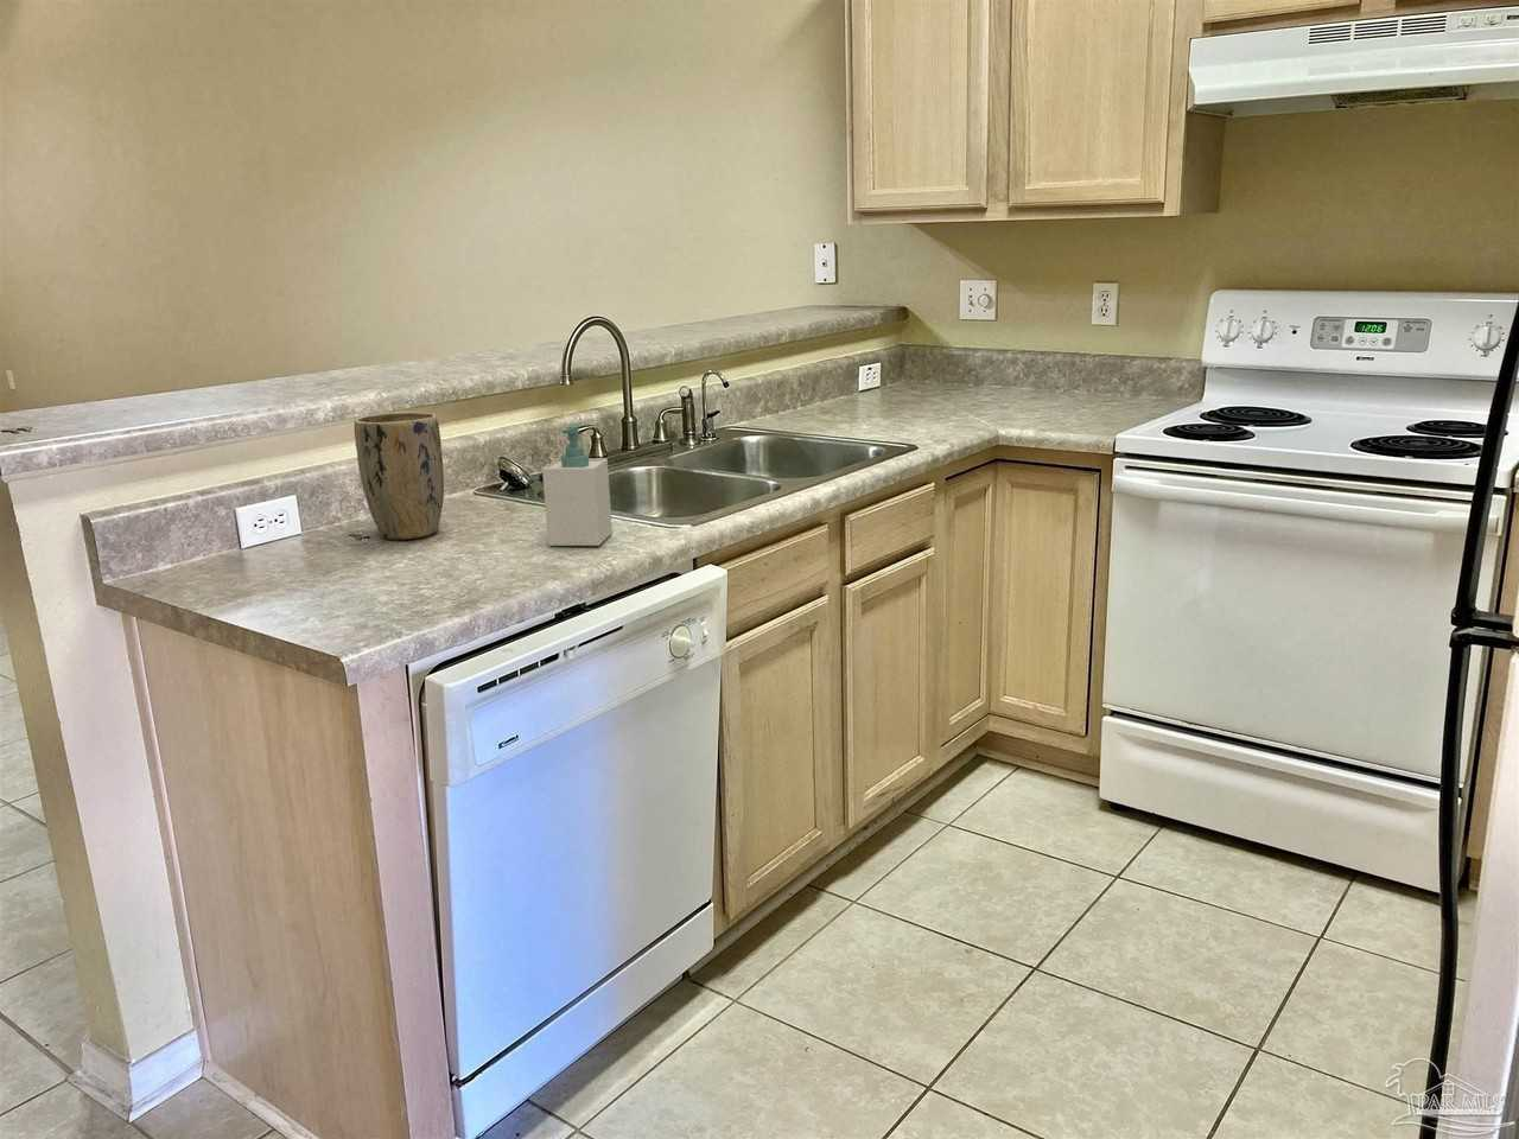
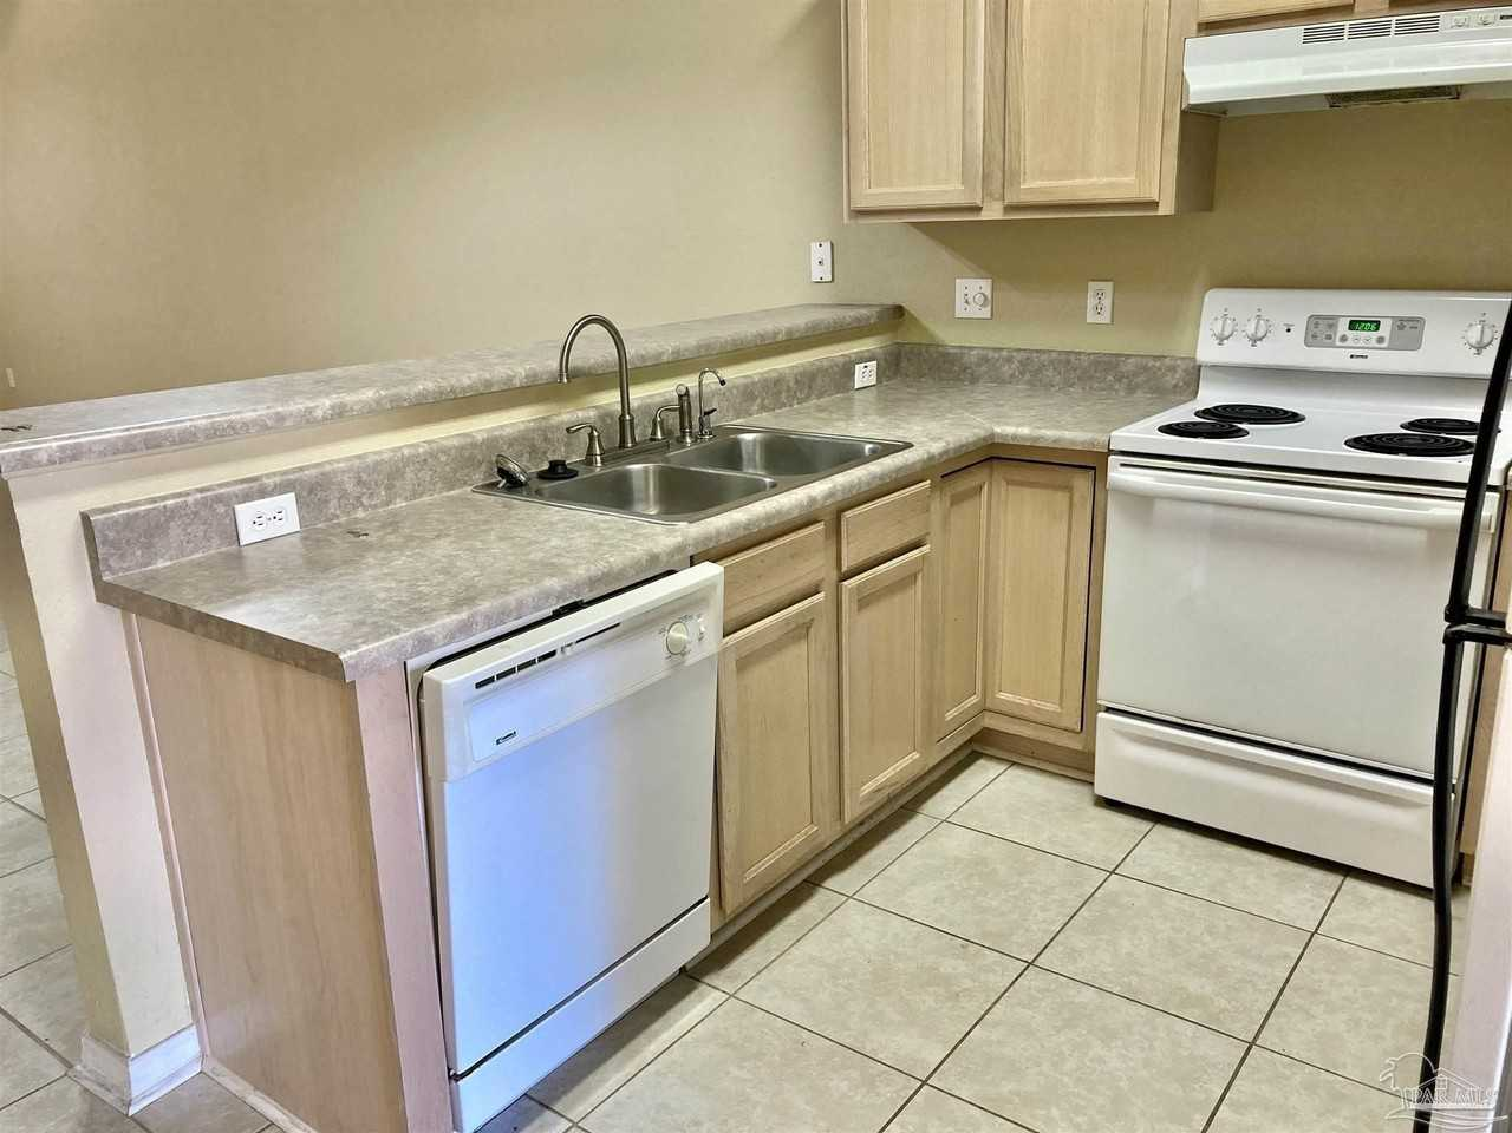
- plant pot [354,410,445,541]
- soap bottle [541,422,614,547]
